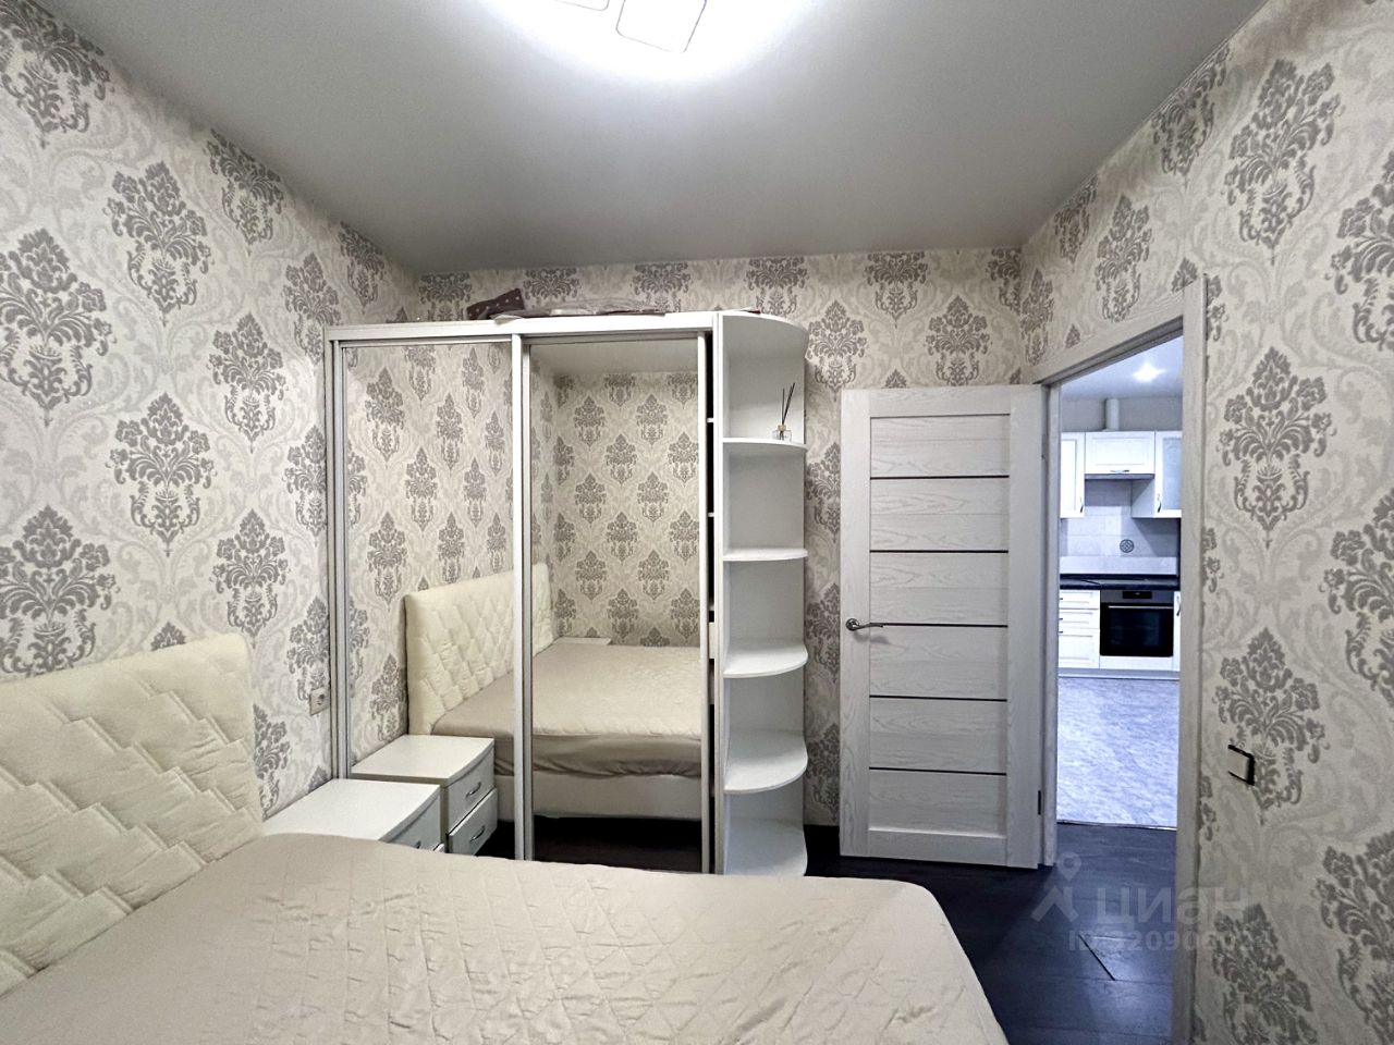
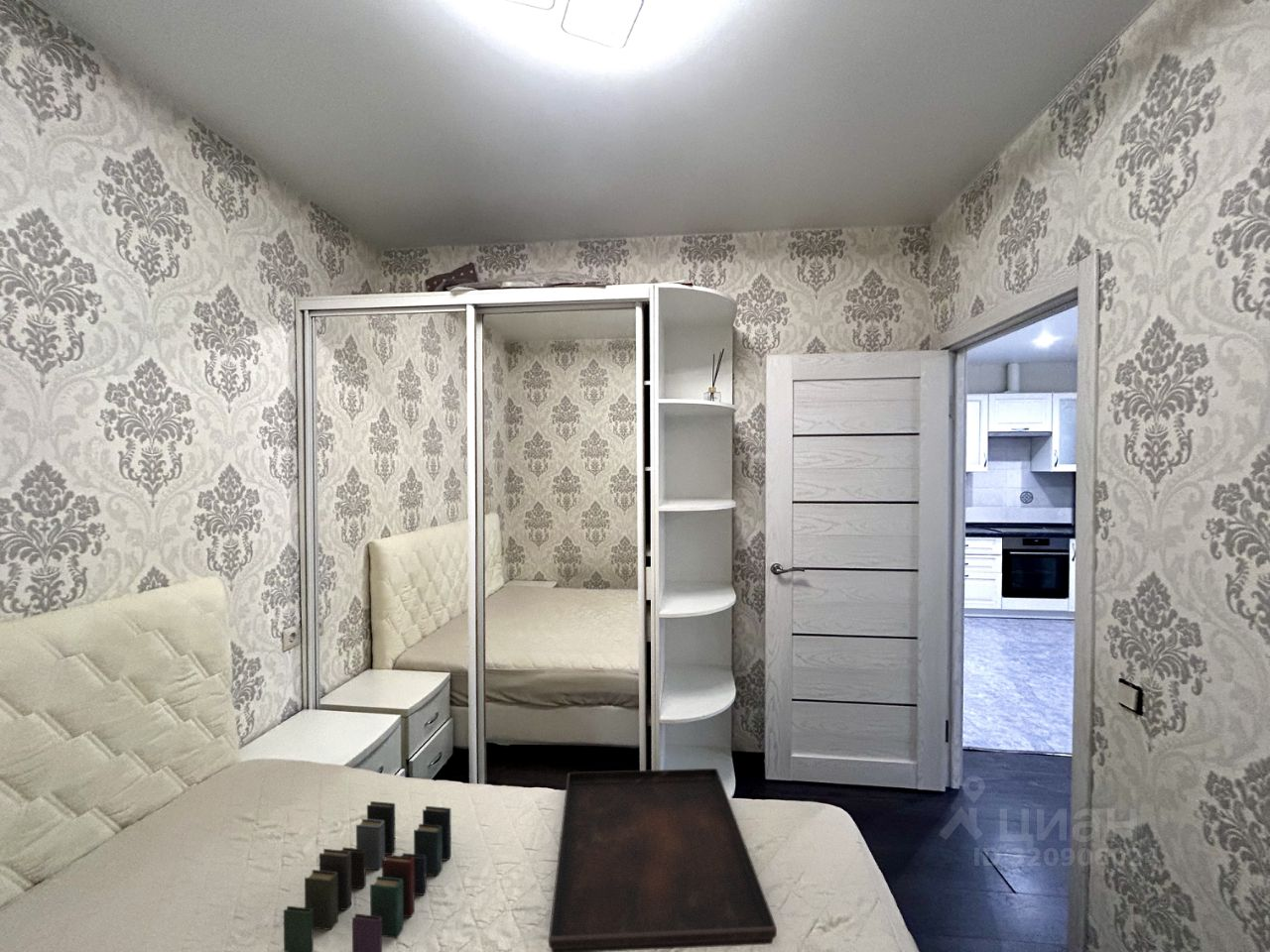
+ serving tray [548,768,778,952]
+ book [283,800,452,952]
